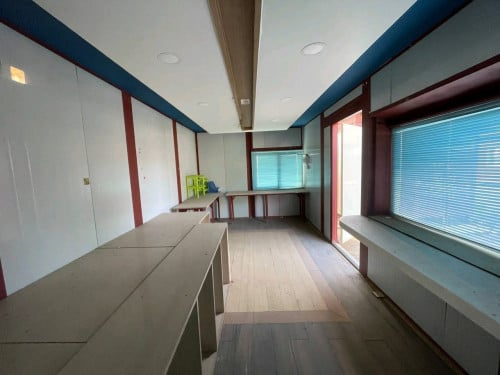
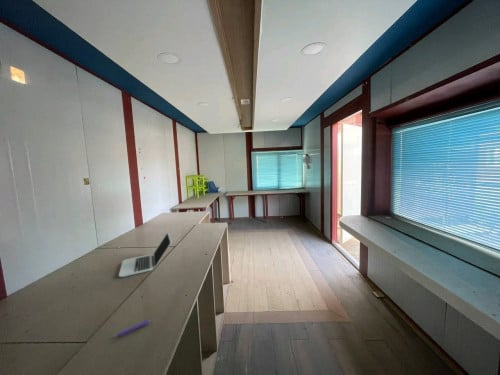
+ laptop [118,232,172,278]
+ pen [115,319,151,337]
